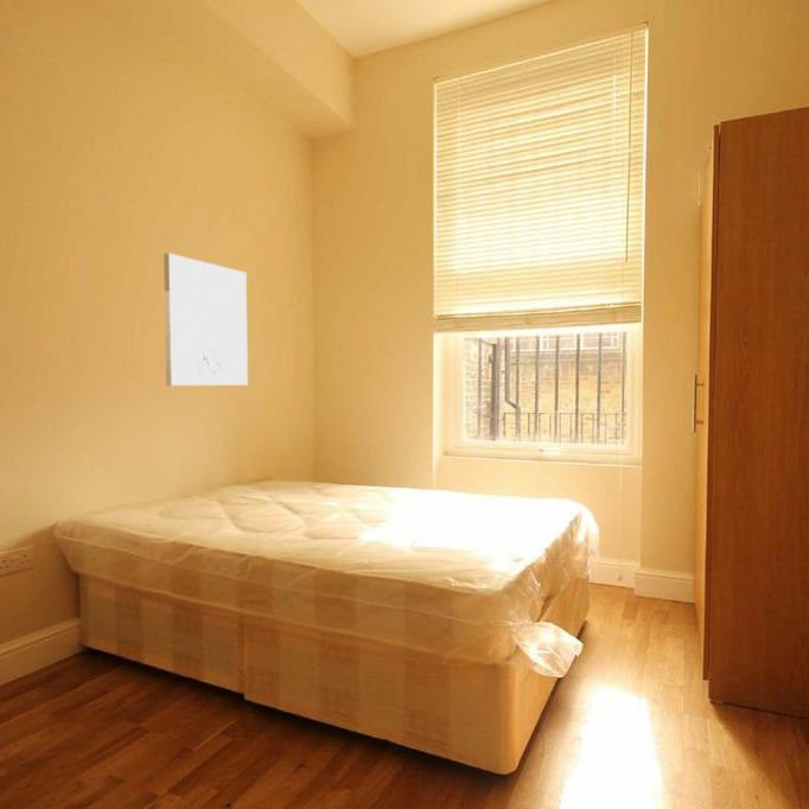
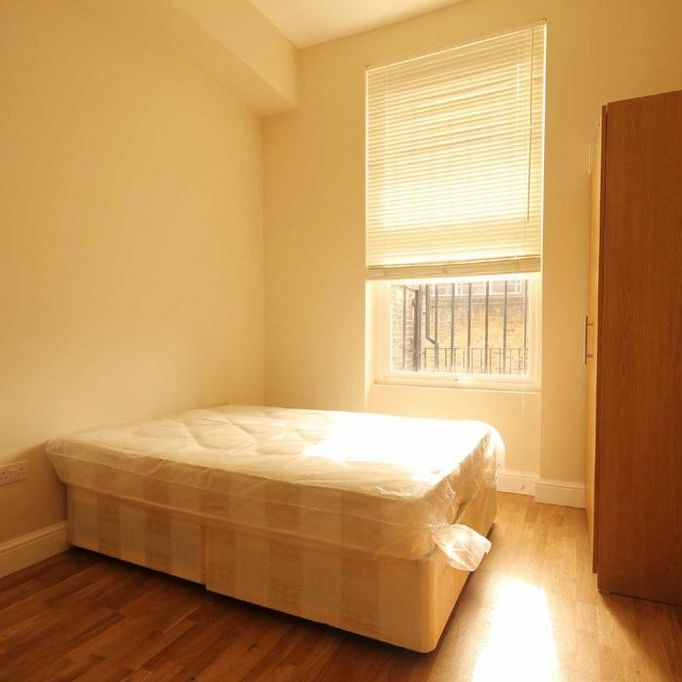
- wall art [163,251,249,387]
